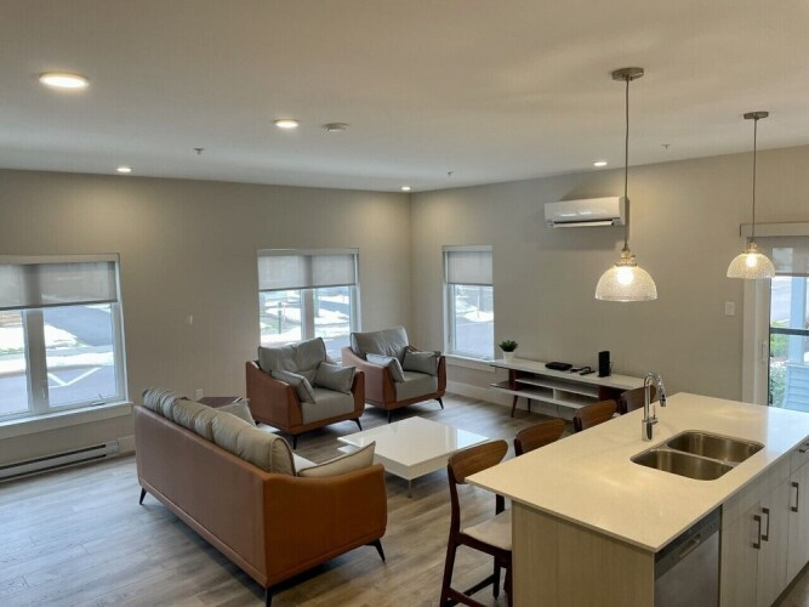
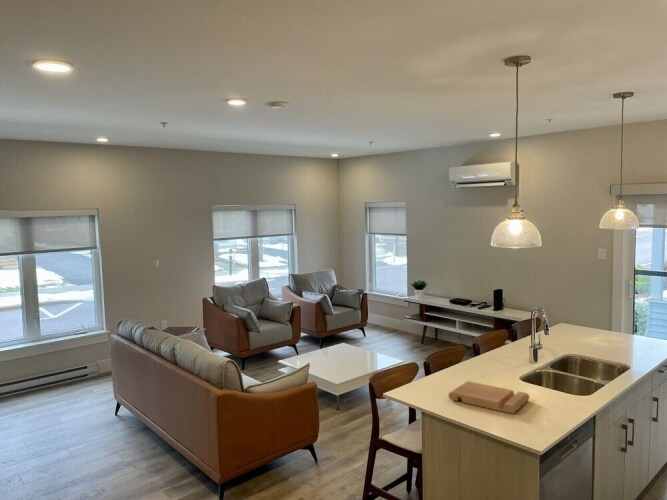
+ cutting board [447,380,531,415]
